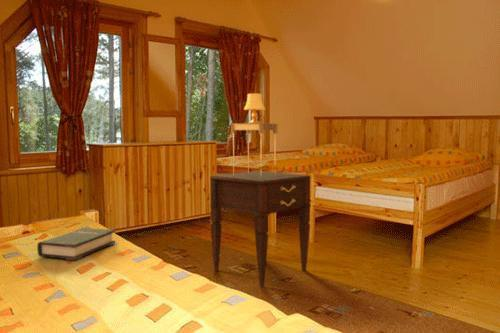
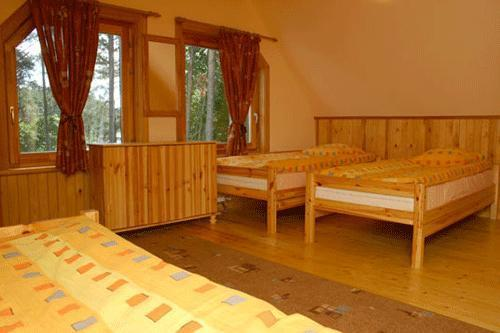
- table lamp [230,92,279,175]
- nightstand [209,170,312,287]
- hardback book [36,227,116,262]
